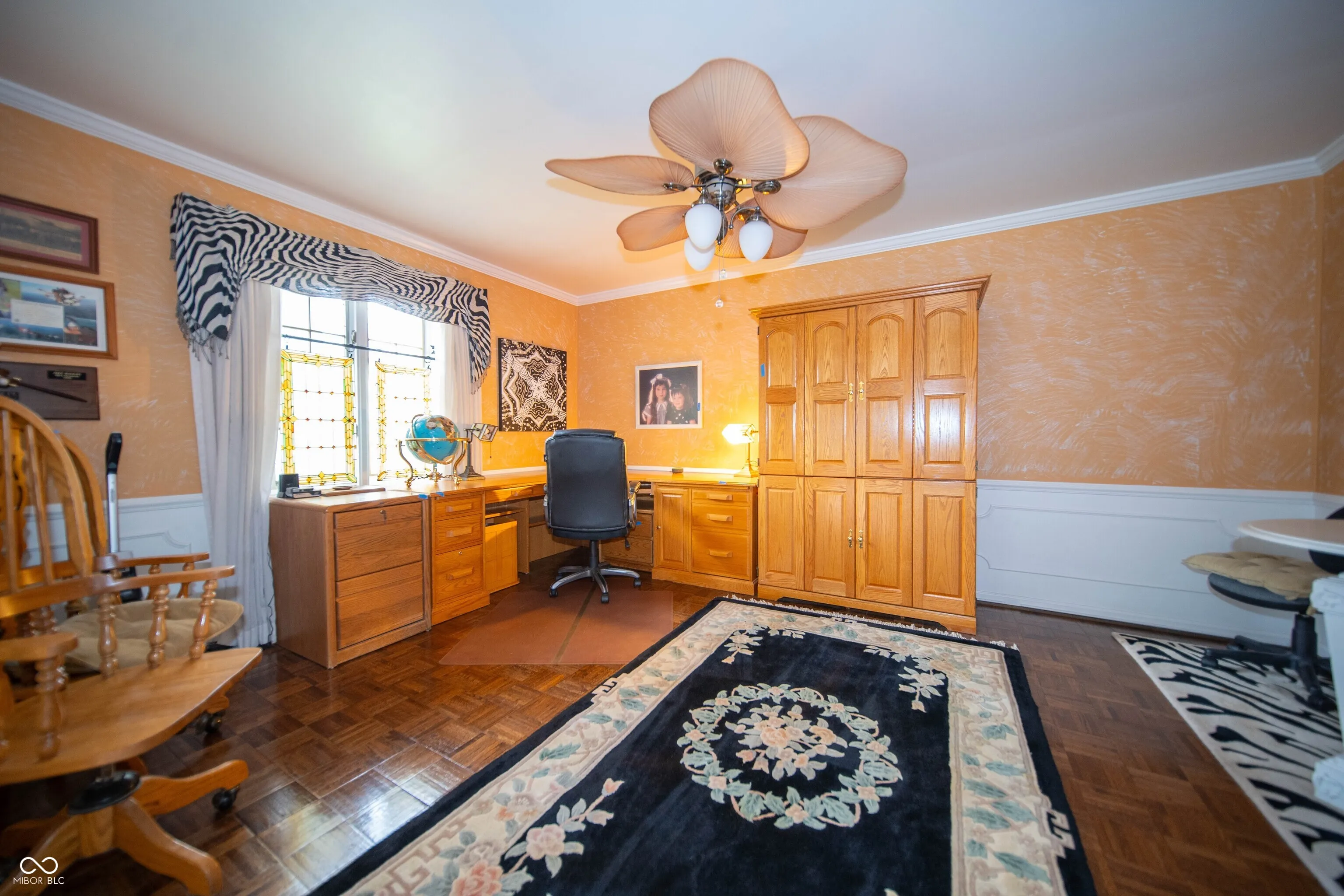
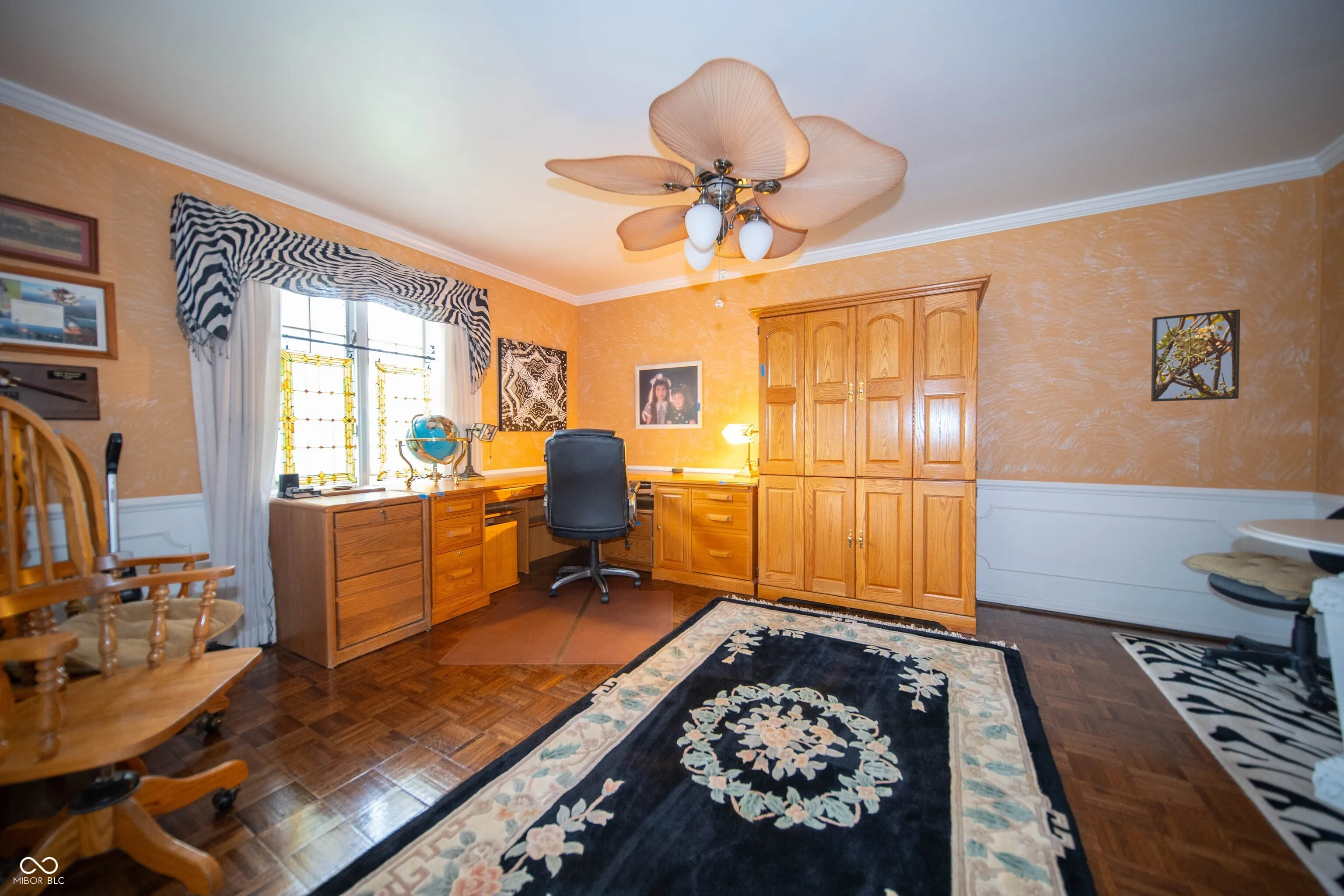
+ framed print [1151,309,1241,402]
